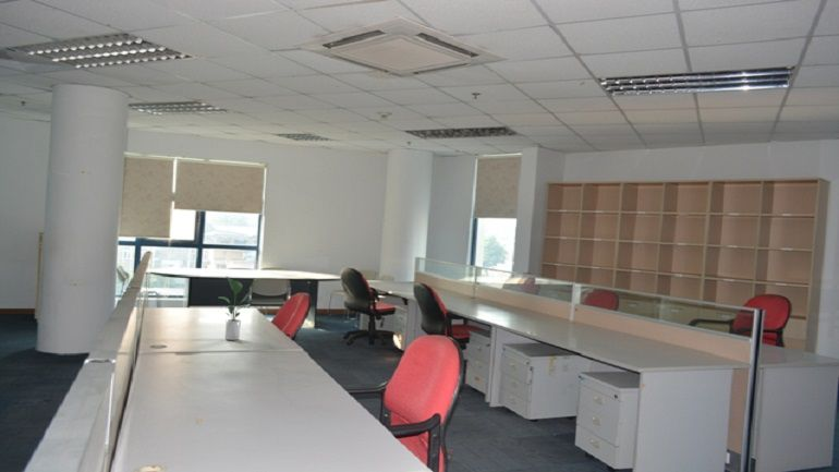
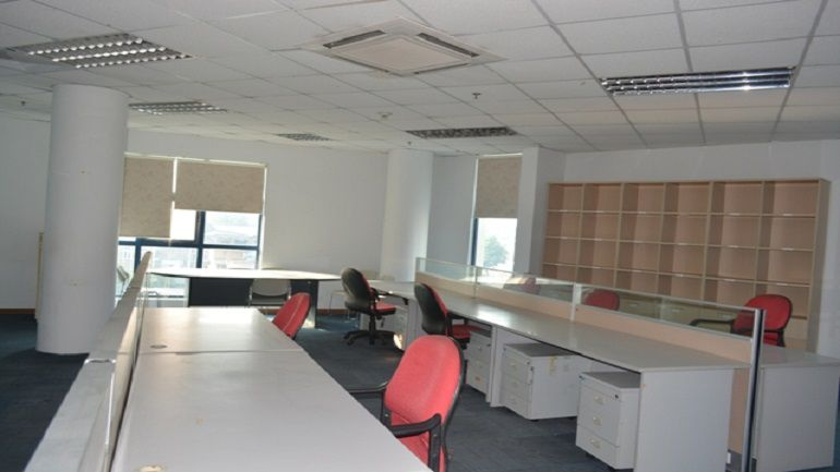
- potted plant [219,275,252,341]
